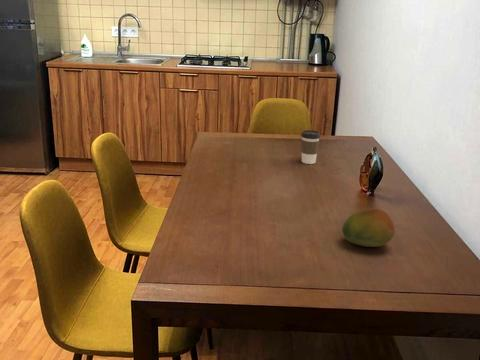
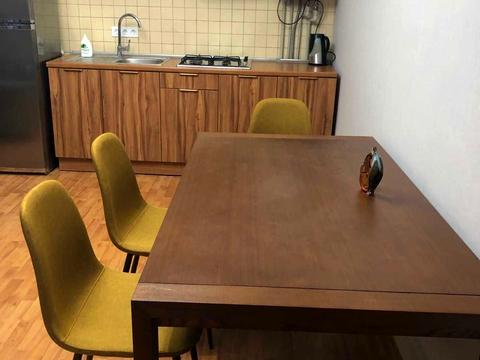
- coffee cup [300,129,321,165]
- fruit [341,207,396,248]
